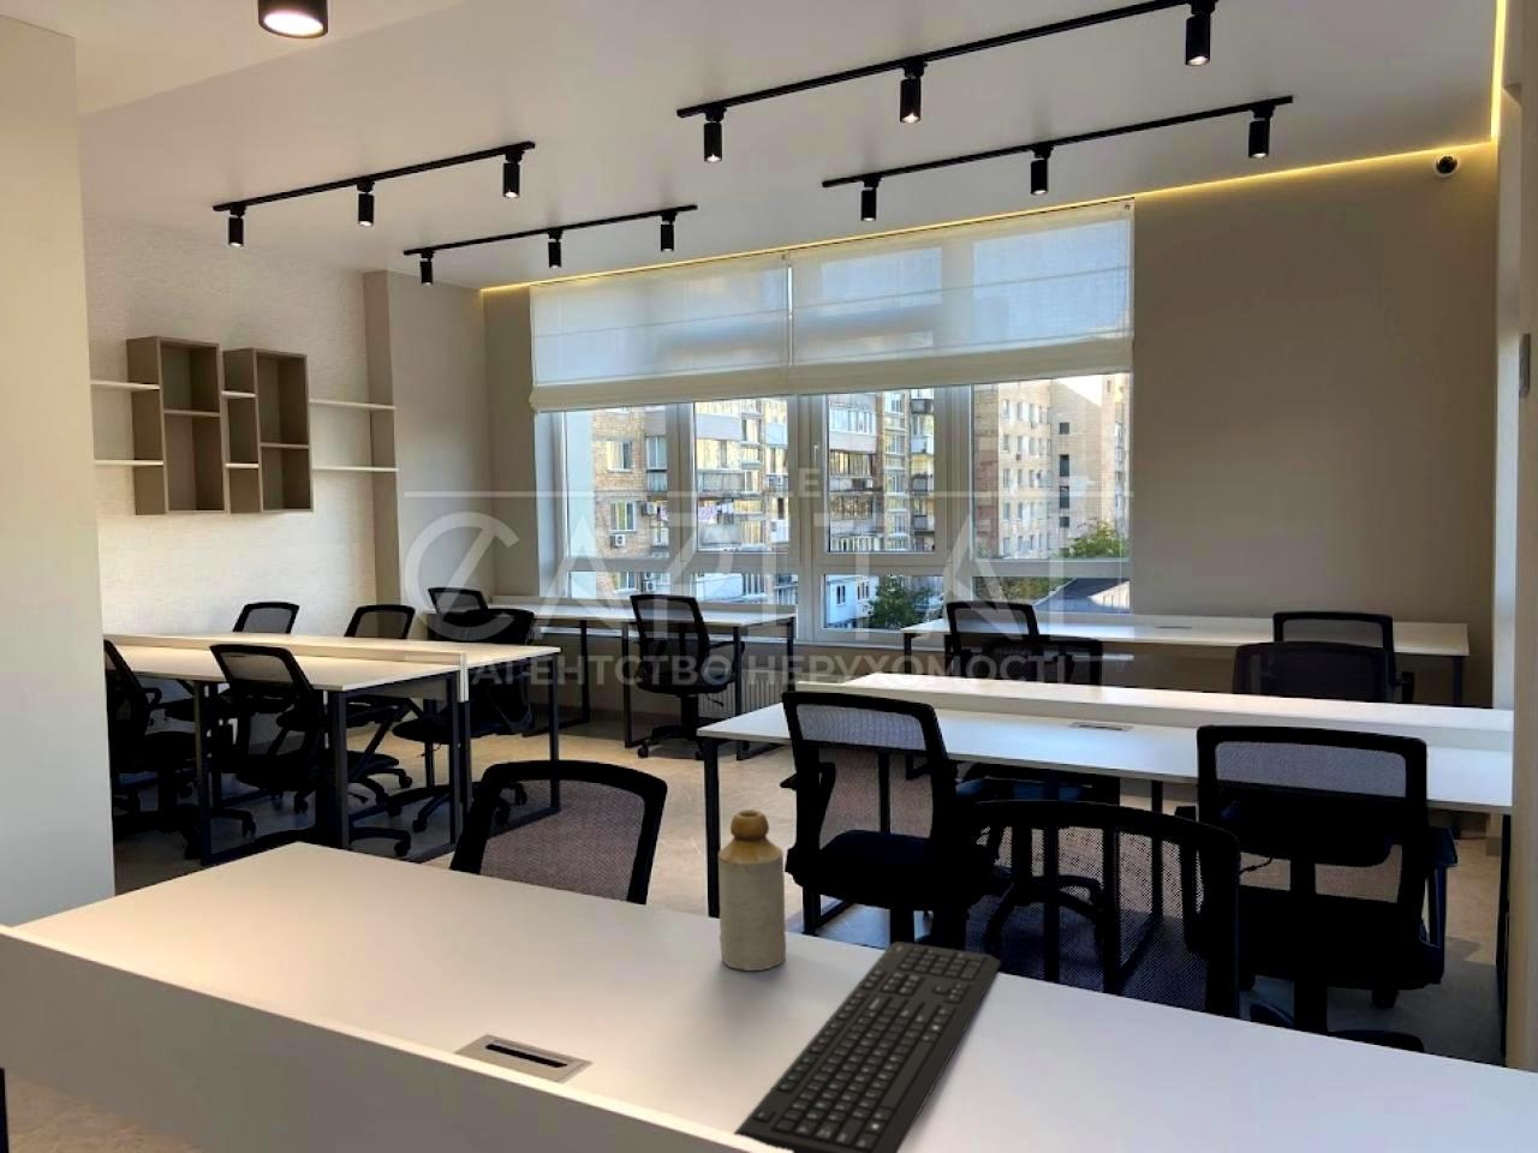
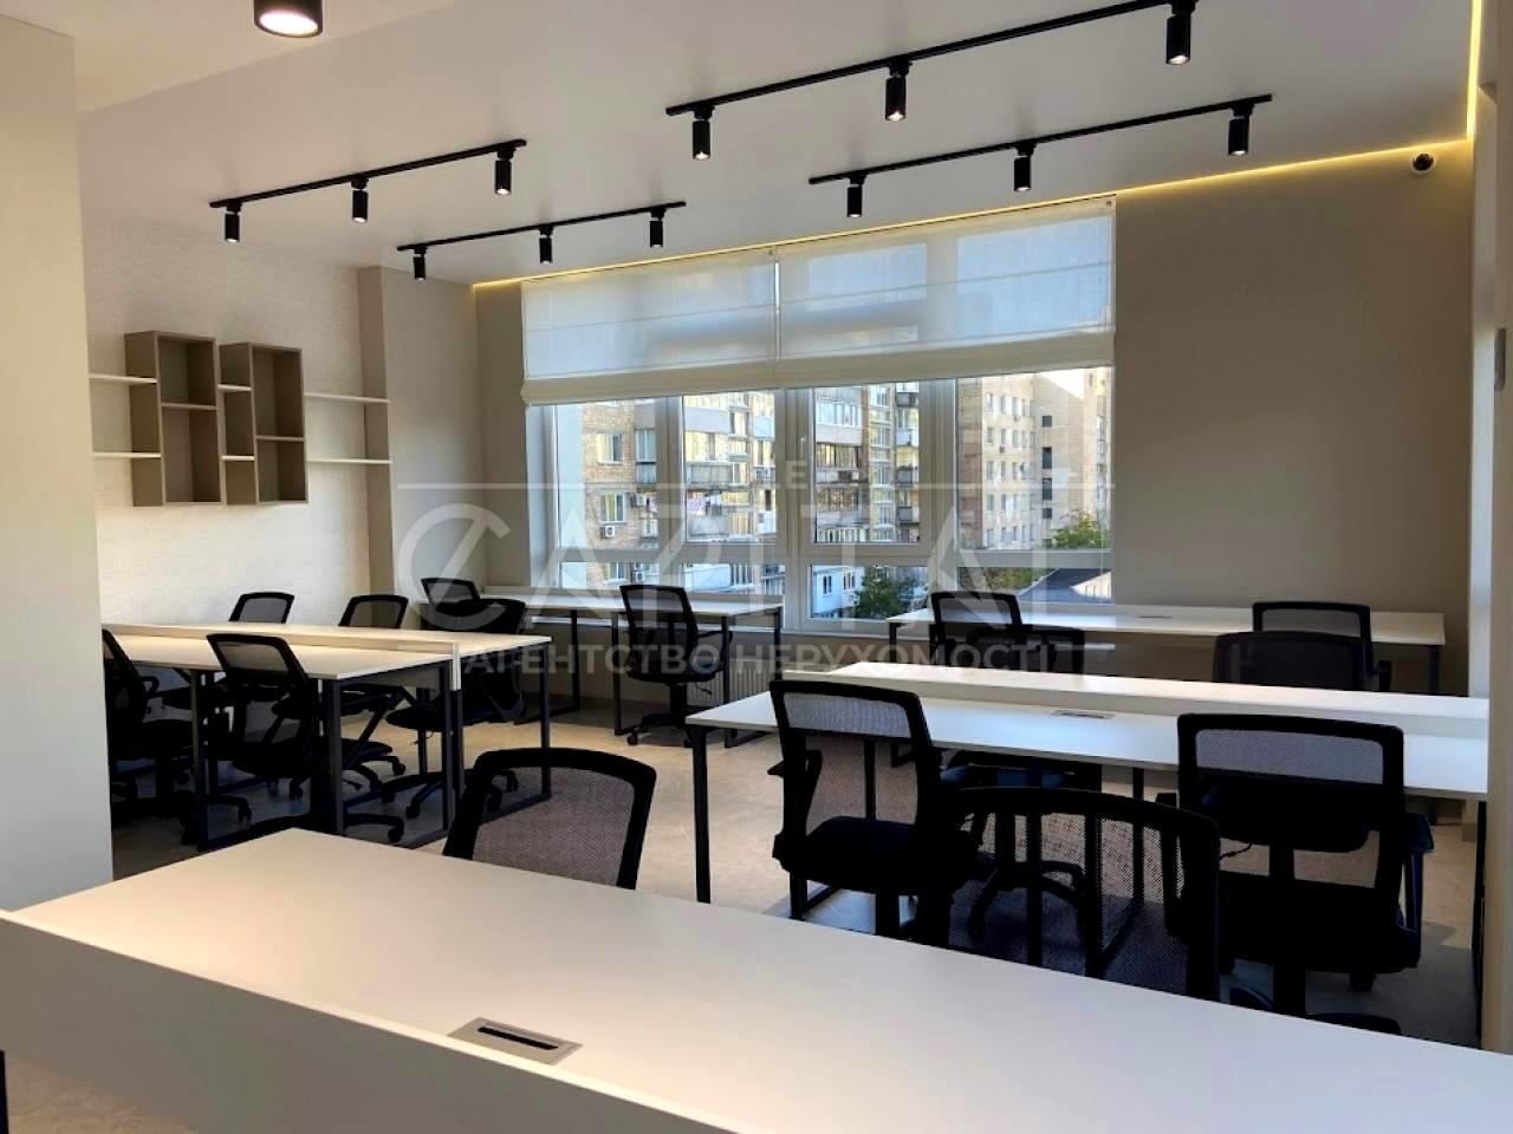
- bottle [717,808,787,971]
- keyboard [733,940,1002,1153]
